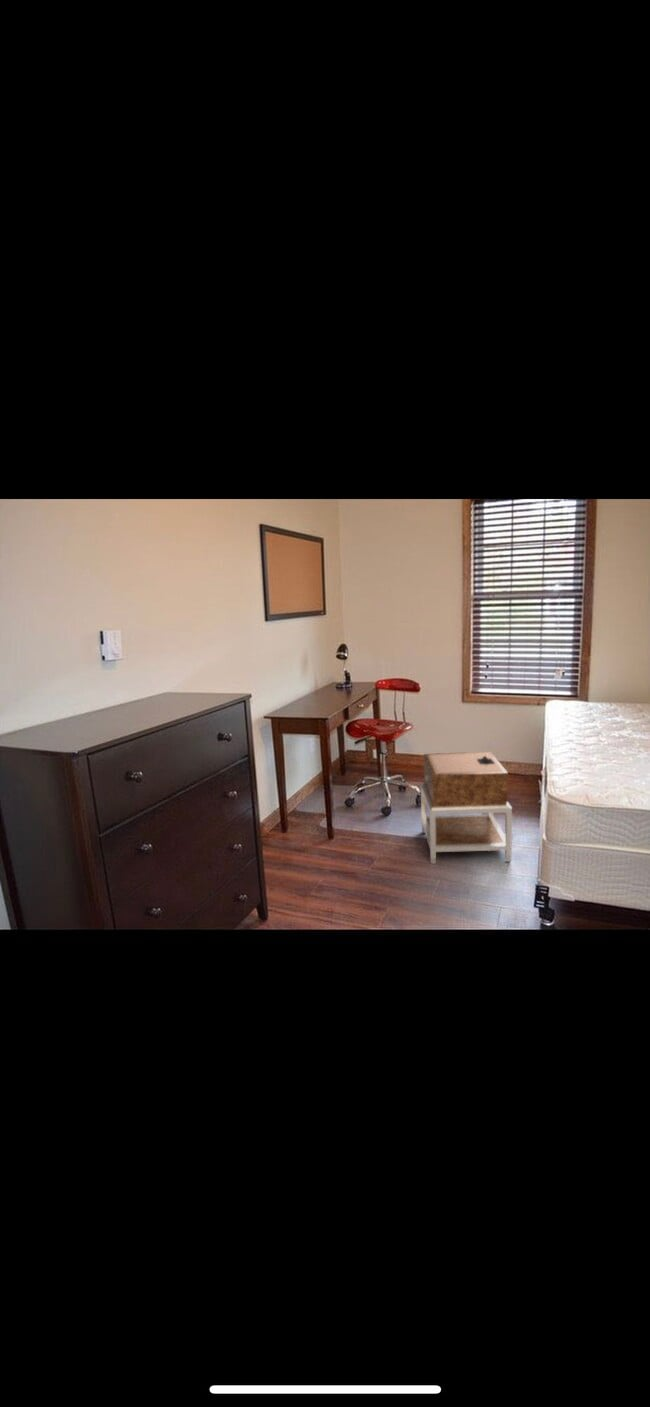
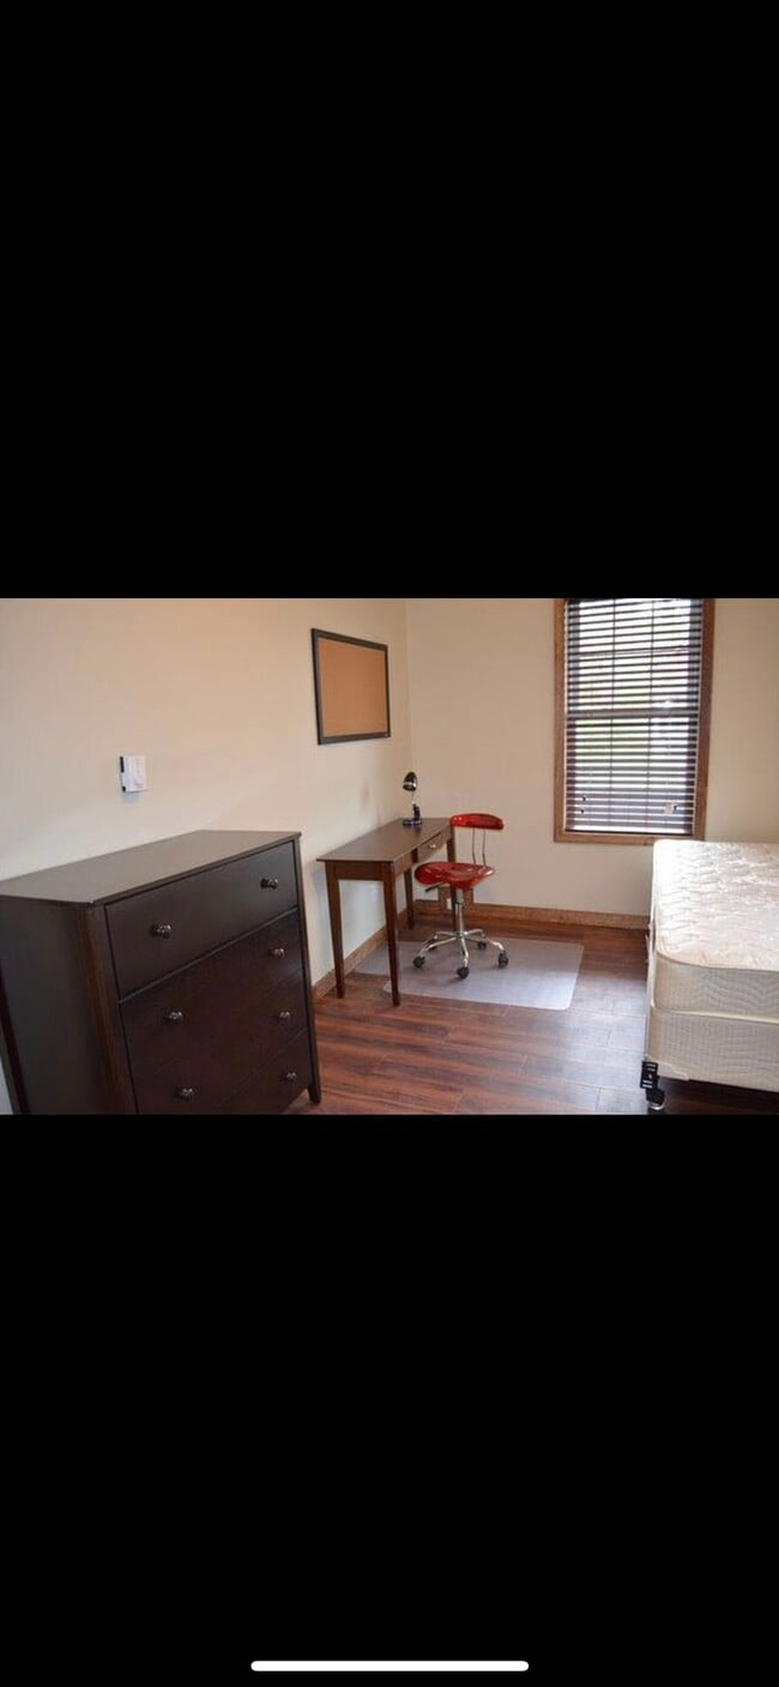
- nightstand [420,751,513,865]
